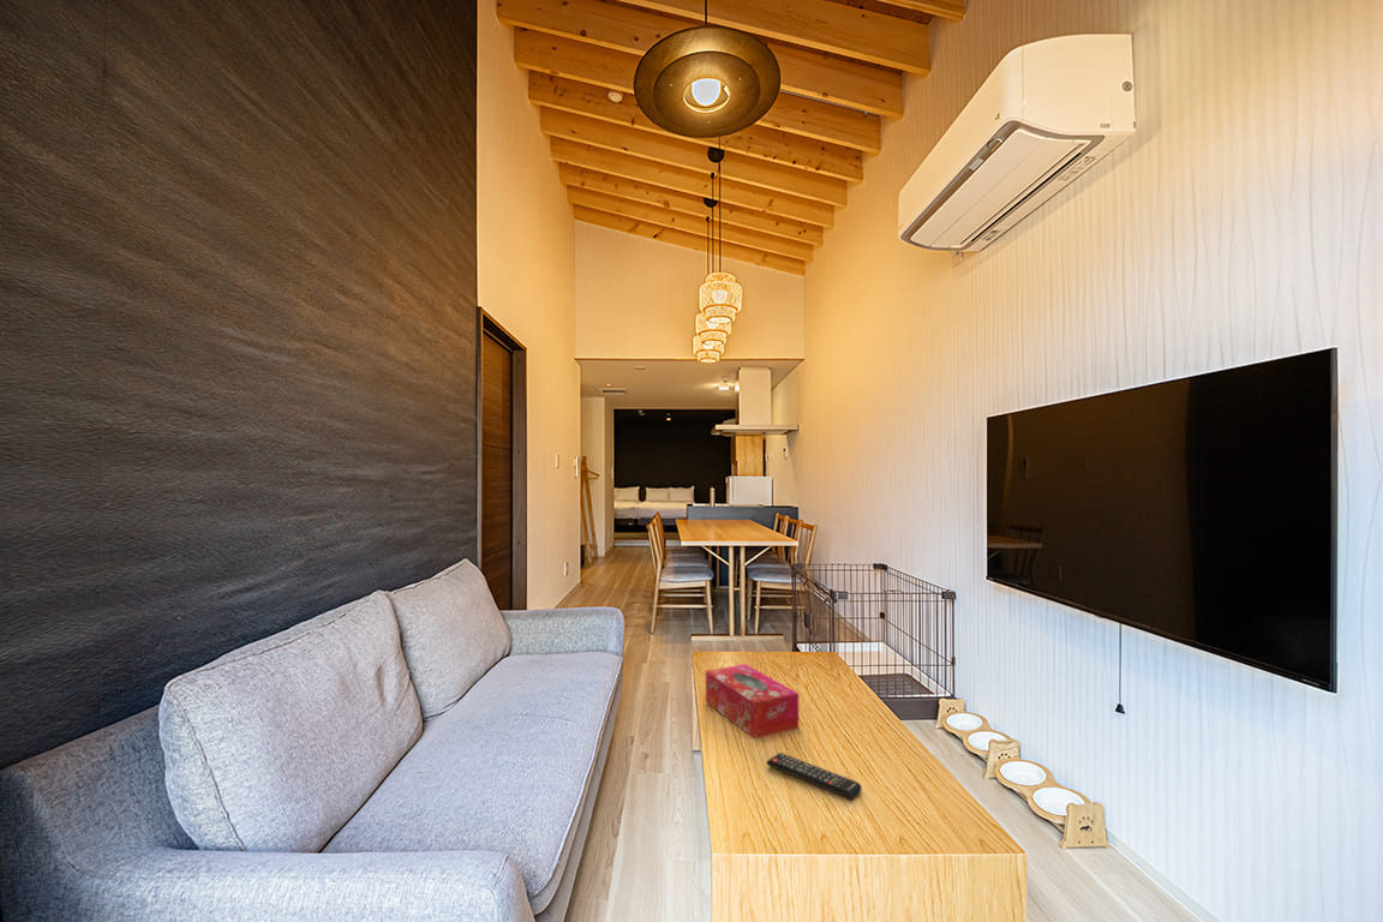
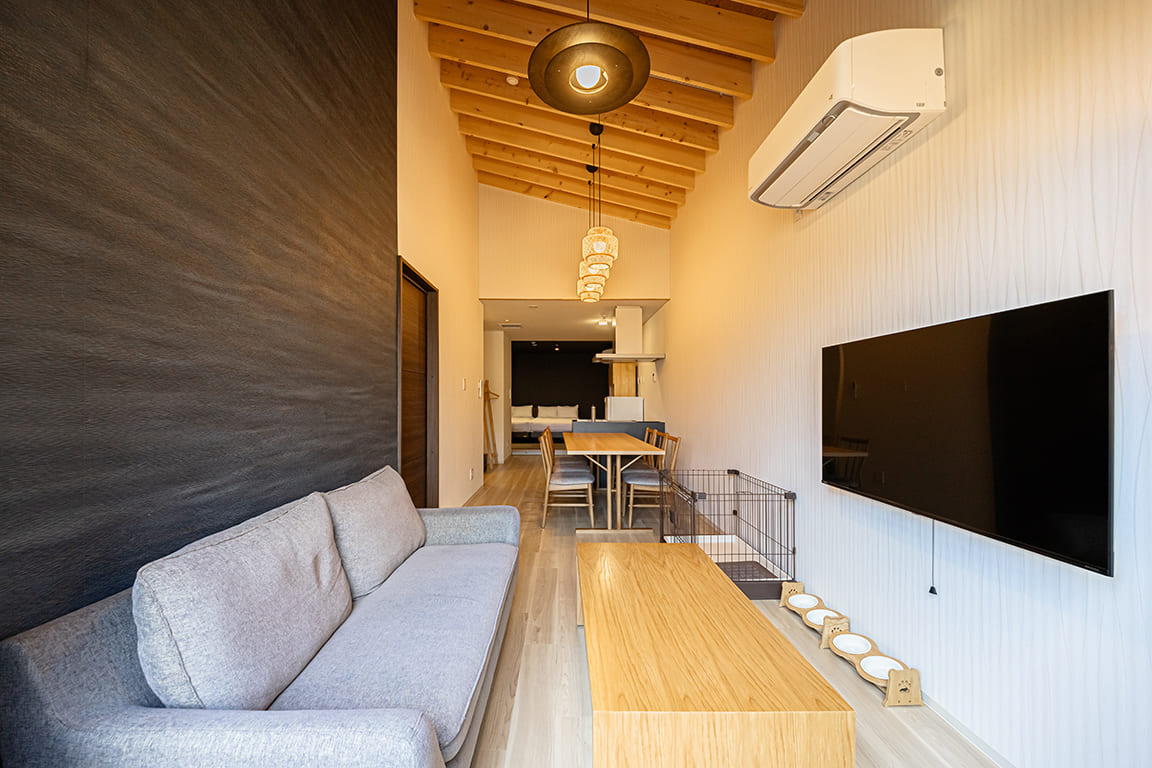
- tissue box [705,663,800,740]
- remote control [765,752,863,801]
